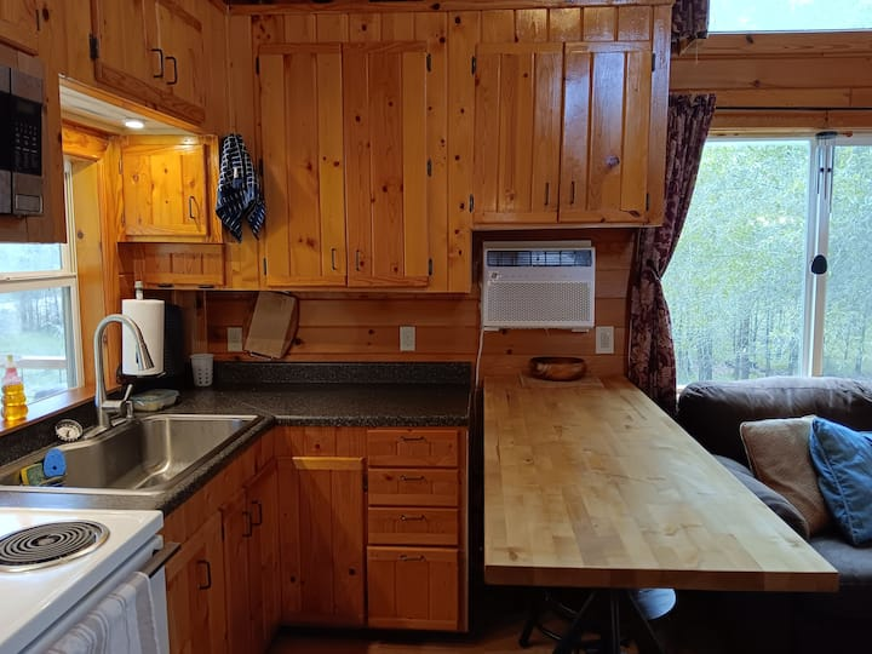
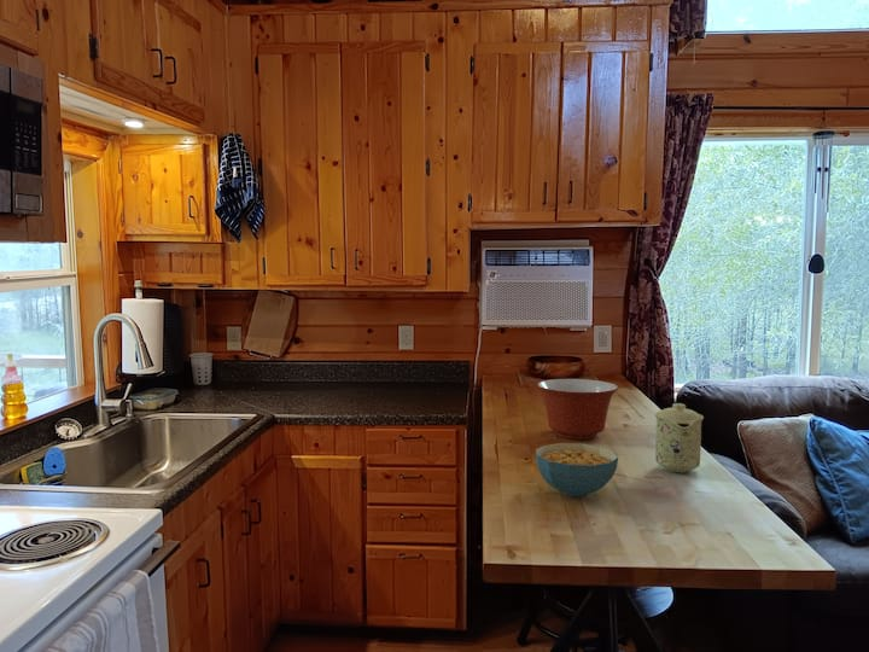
+ mug [654,402,705,473]
+ mixing bowl [536,378,619,441]
+ cereal bowl [535,442,619,497]
